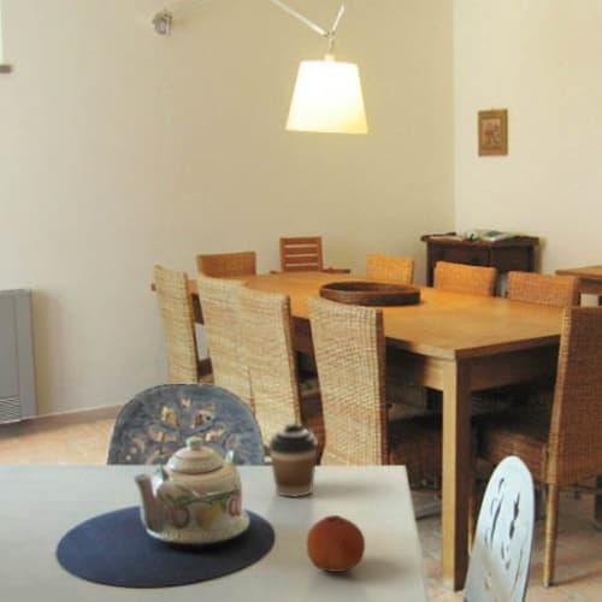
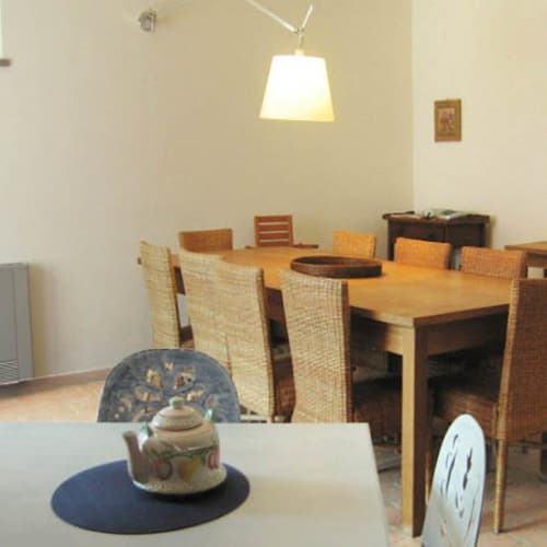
- fruit [305,514,366,573]
- coffee cup [267,423,319,498]
